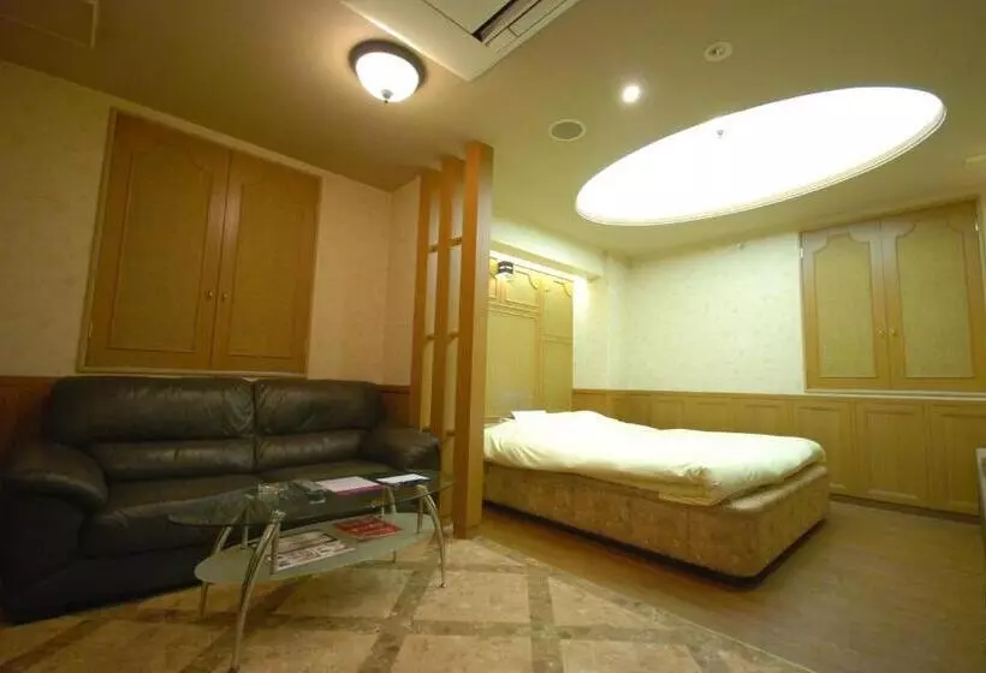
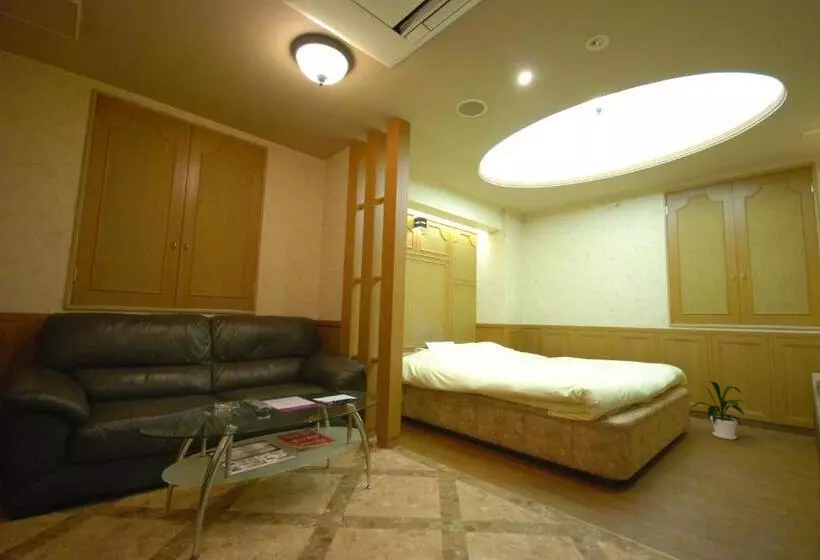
+ house plant [688,380,752,441]
